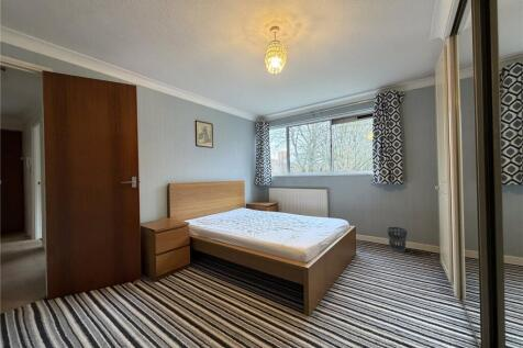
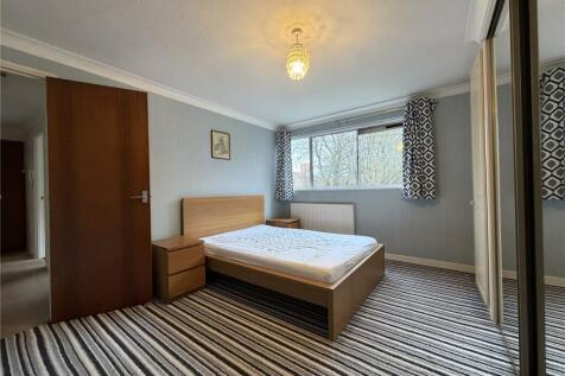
- wastebasket [386,226,408,252]
